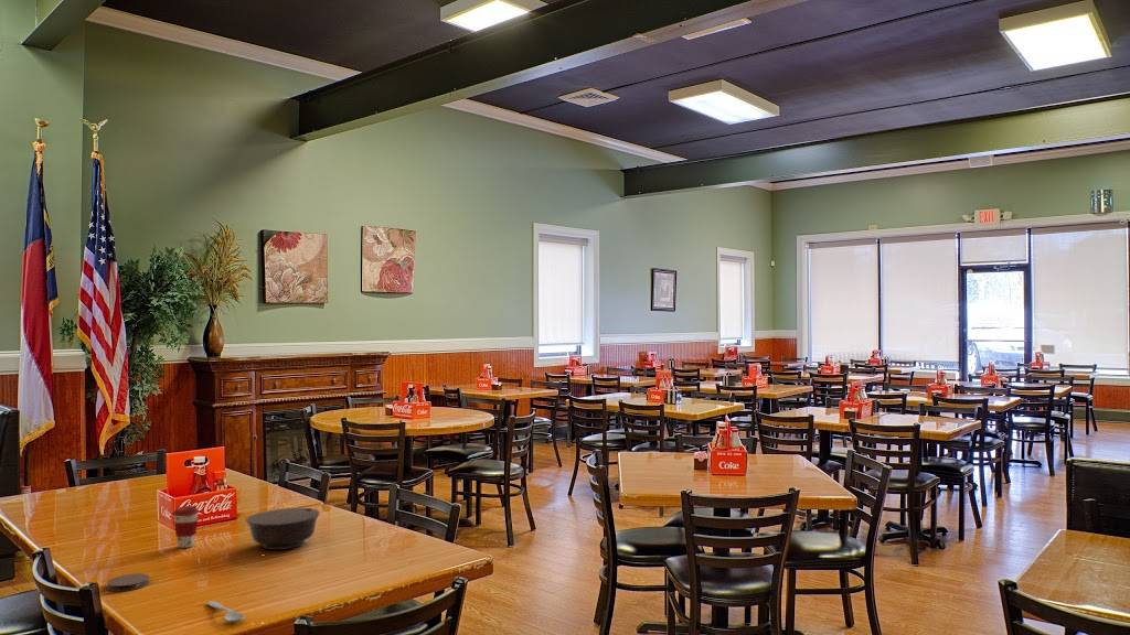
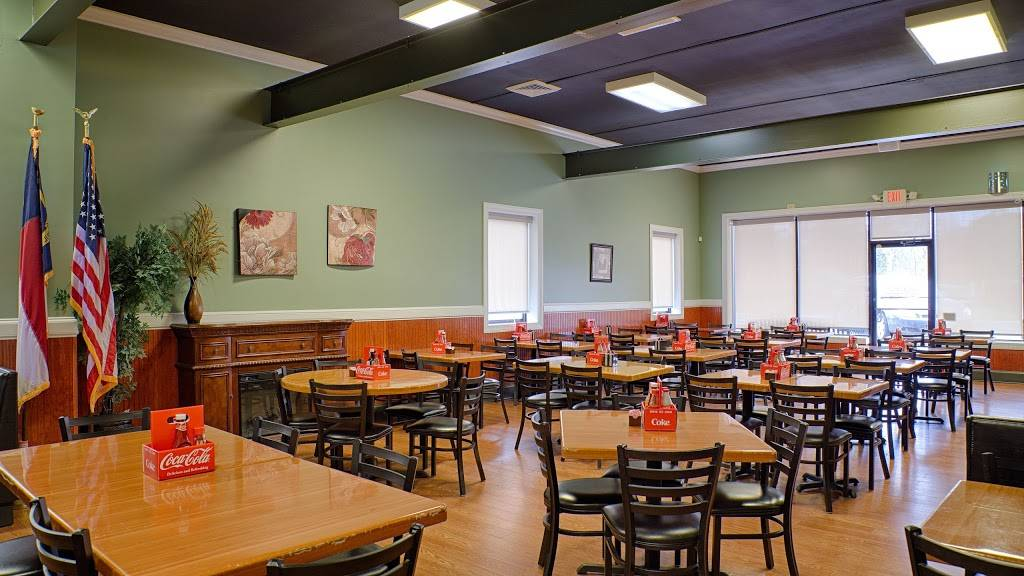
- bowl [245,507,321,551]
- coffee cup [172,505,200,549]
- coaster [106,572,151,592]
- spoon [206,600,246,623]
